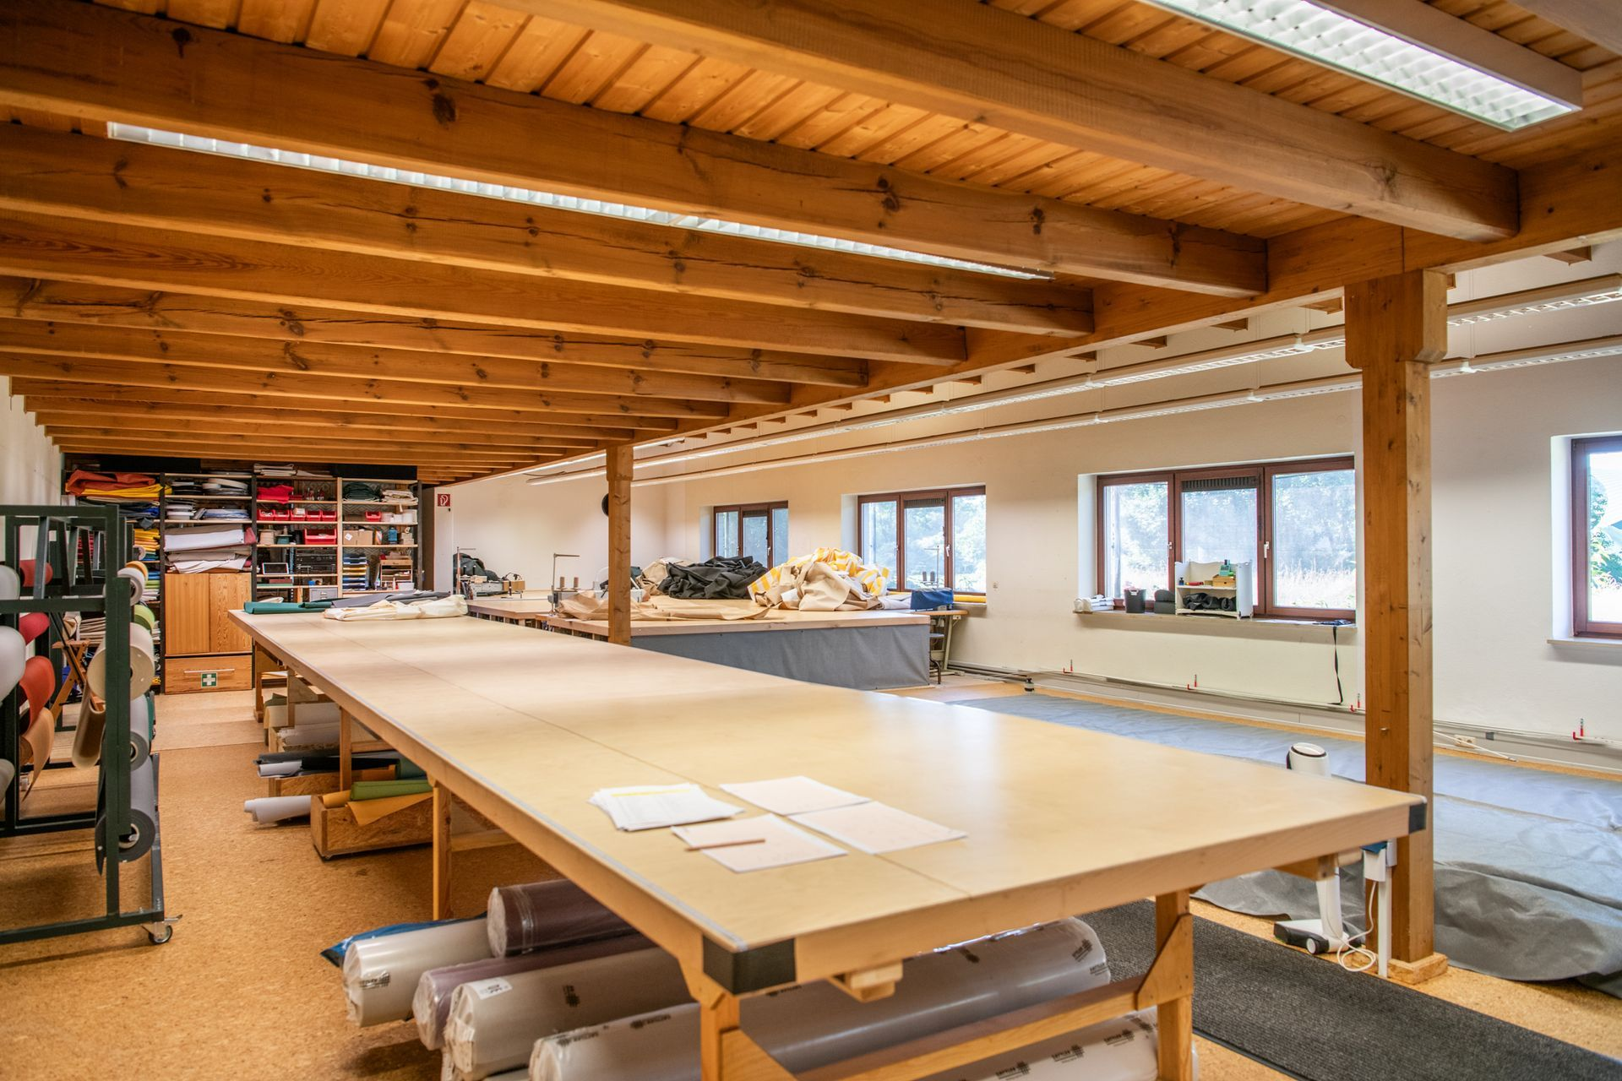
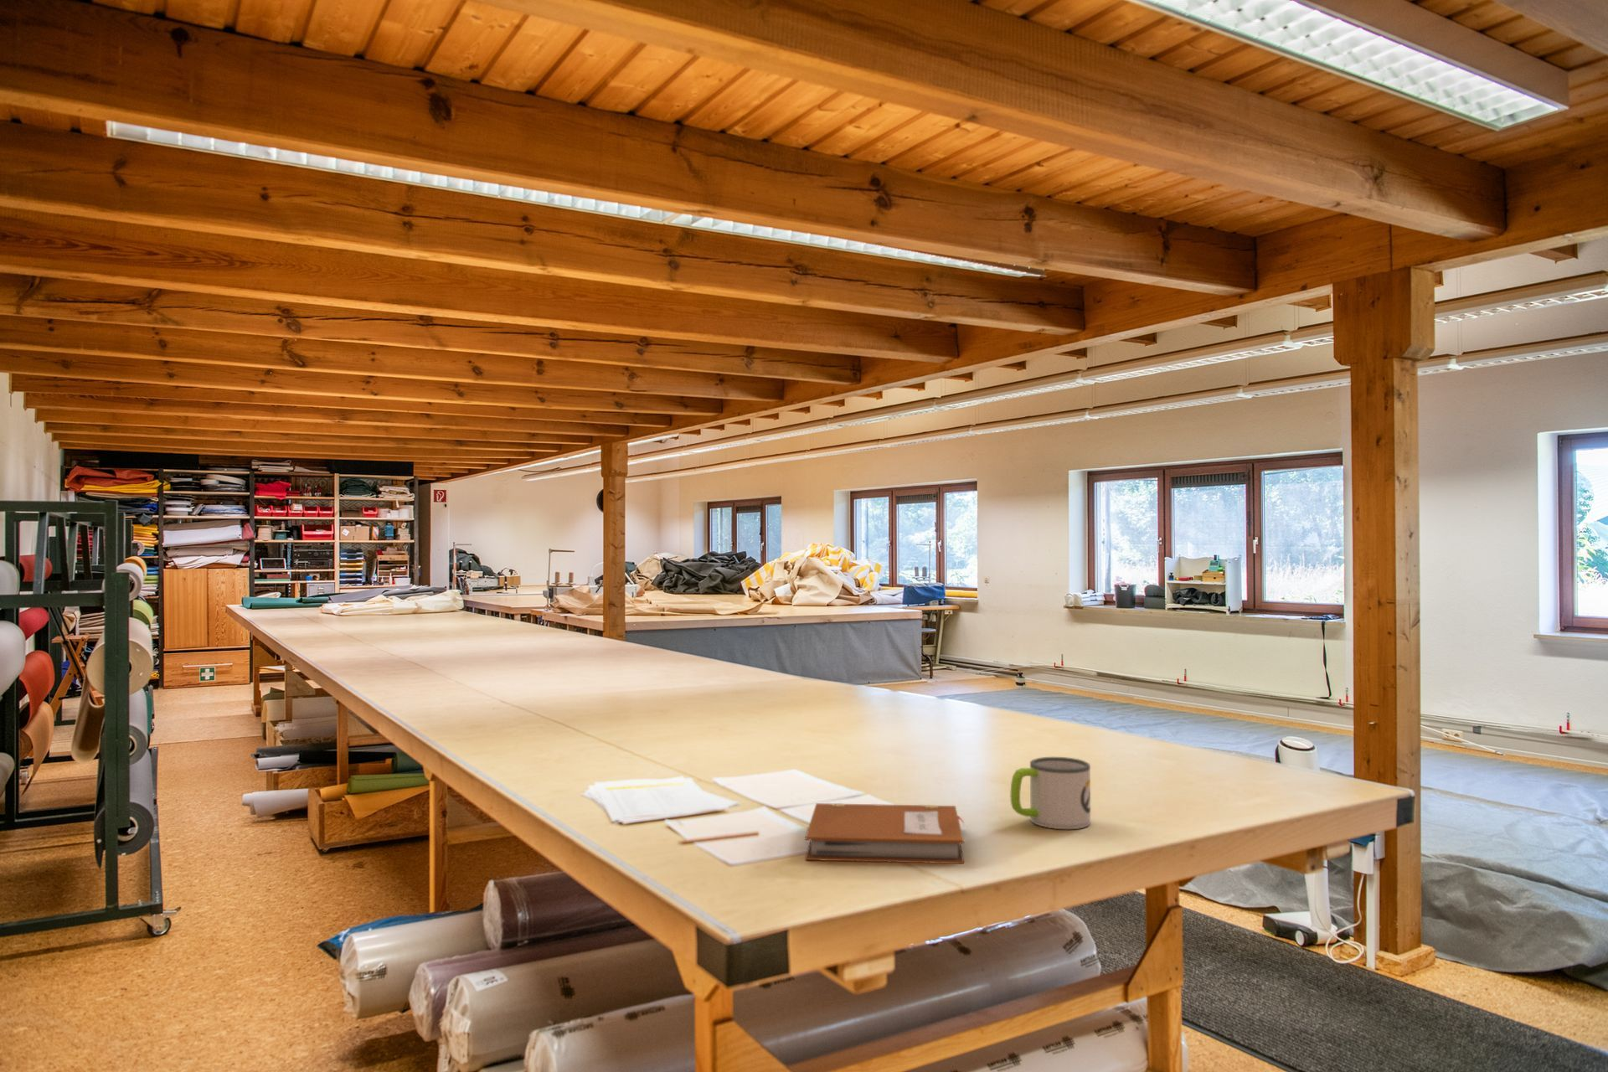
+ mug [1010,756,1091,830]
+ notebook [805,803,966,864]
